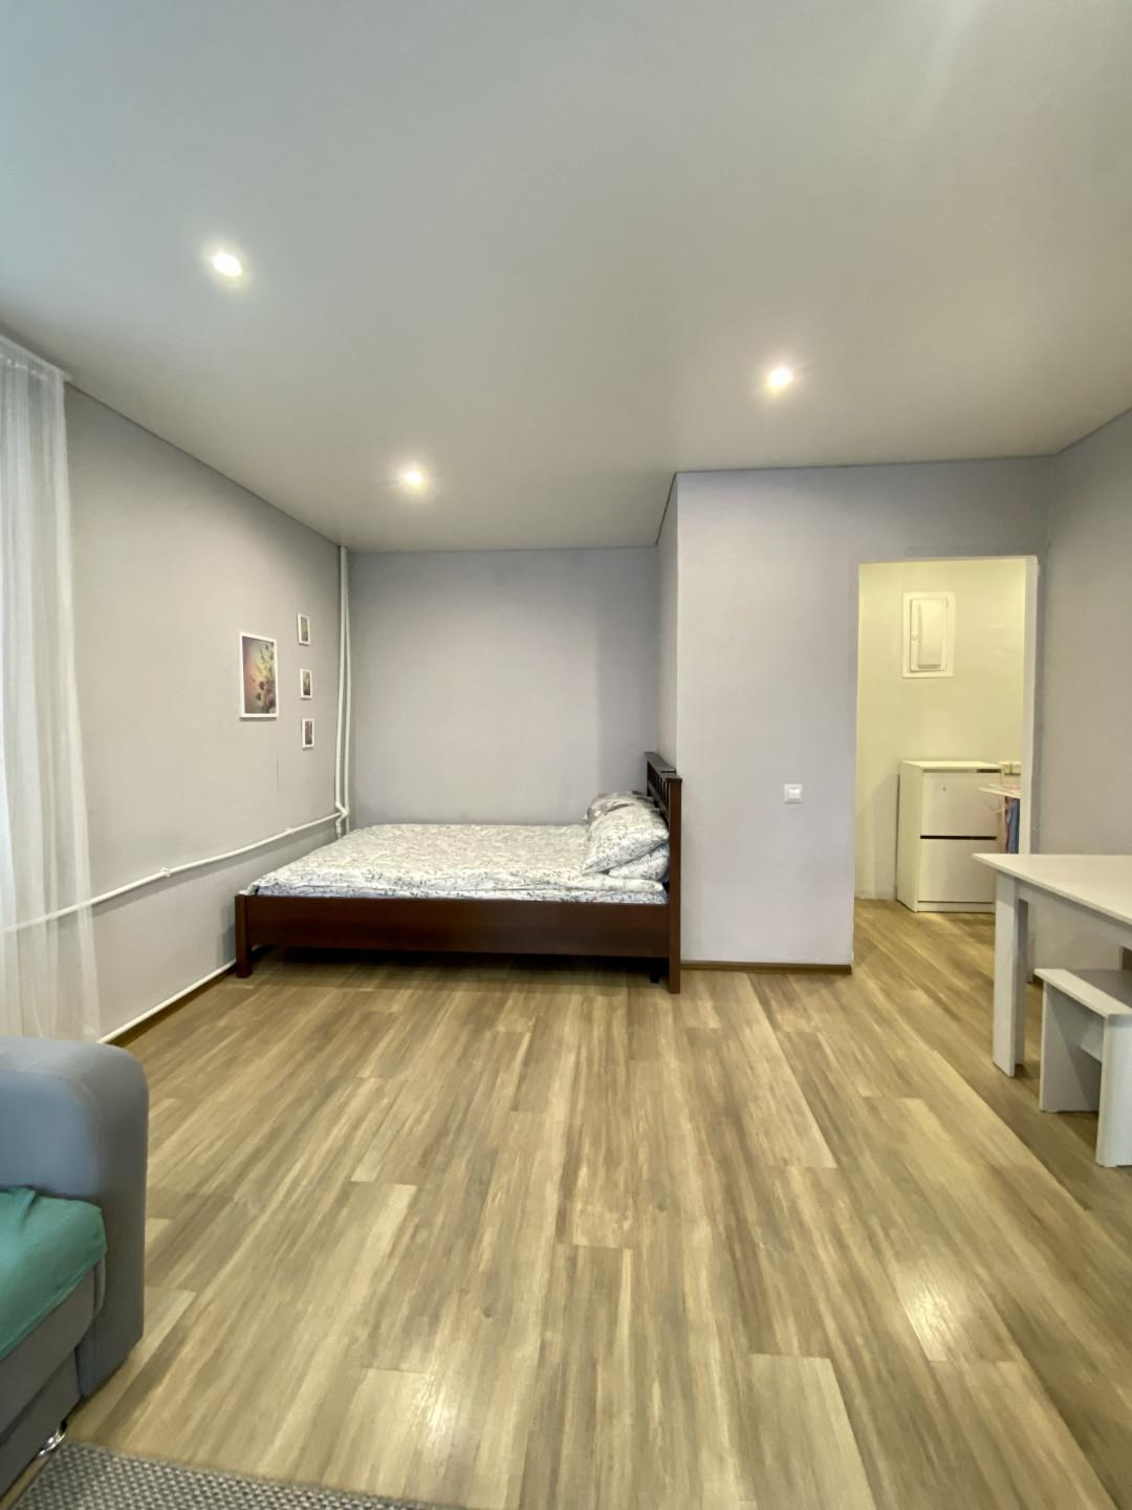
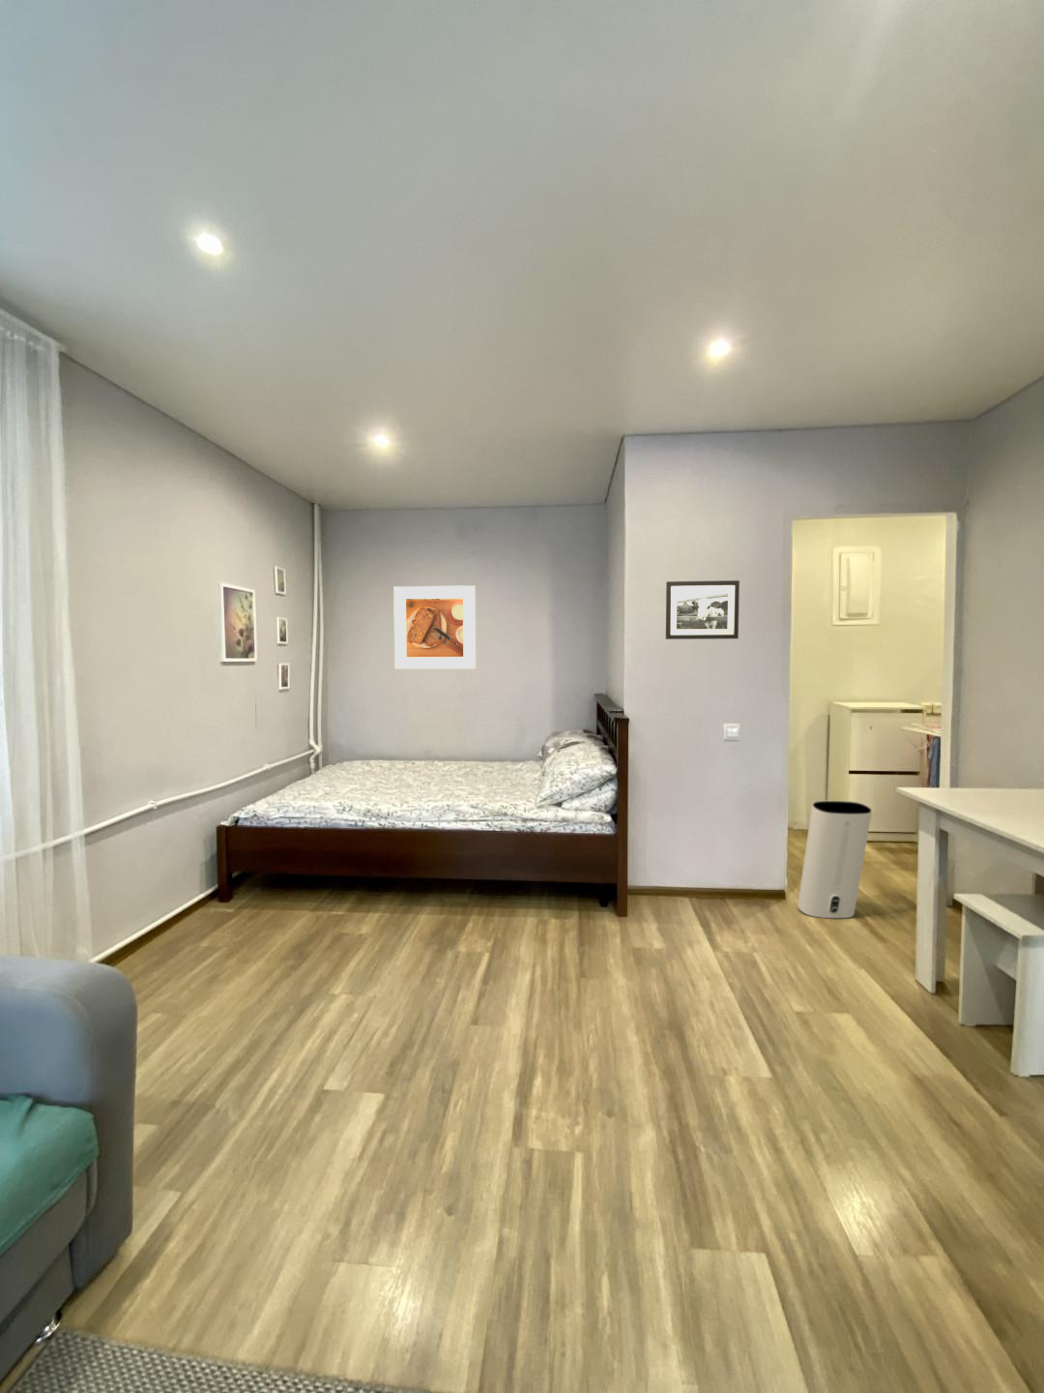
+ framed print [393,585,477,670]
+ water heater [796,800,873,919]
+ picture frame [665,579,740,641]
